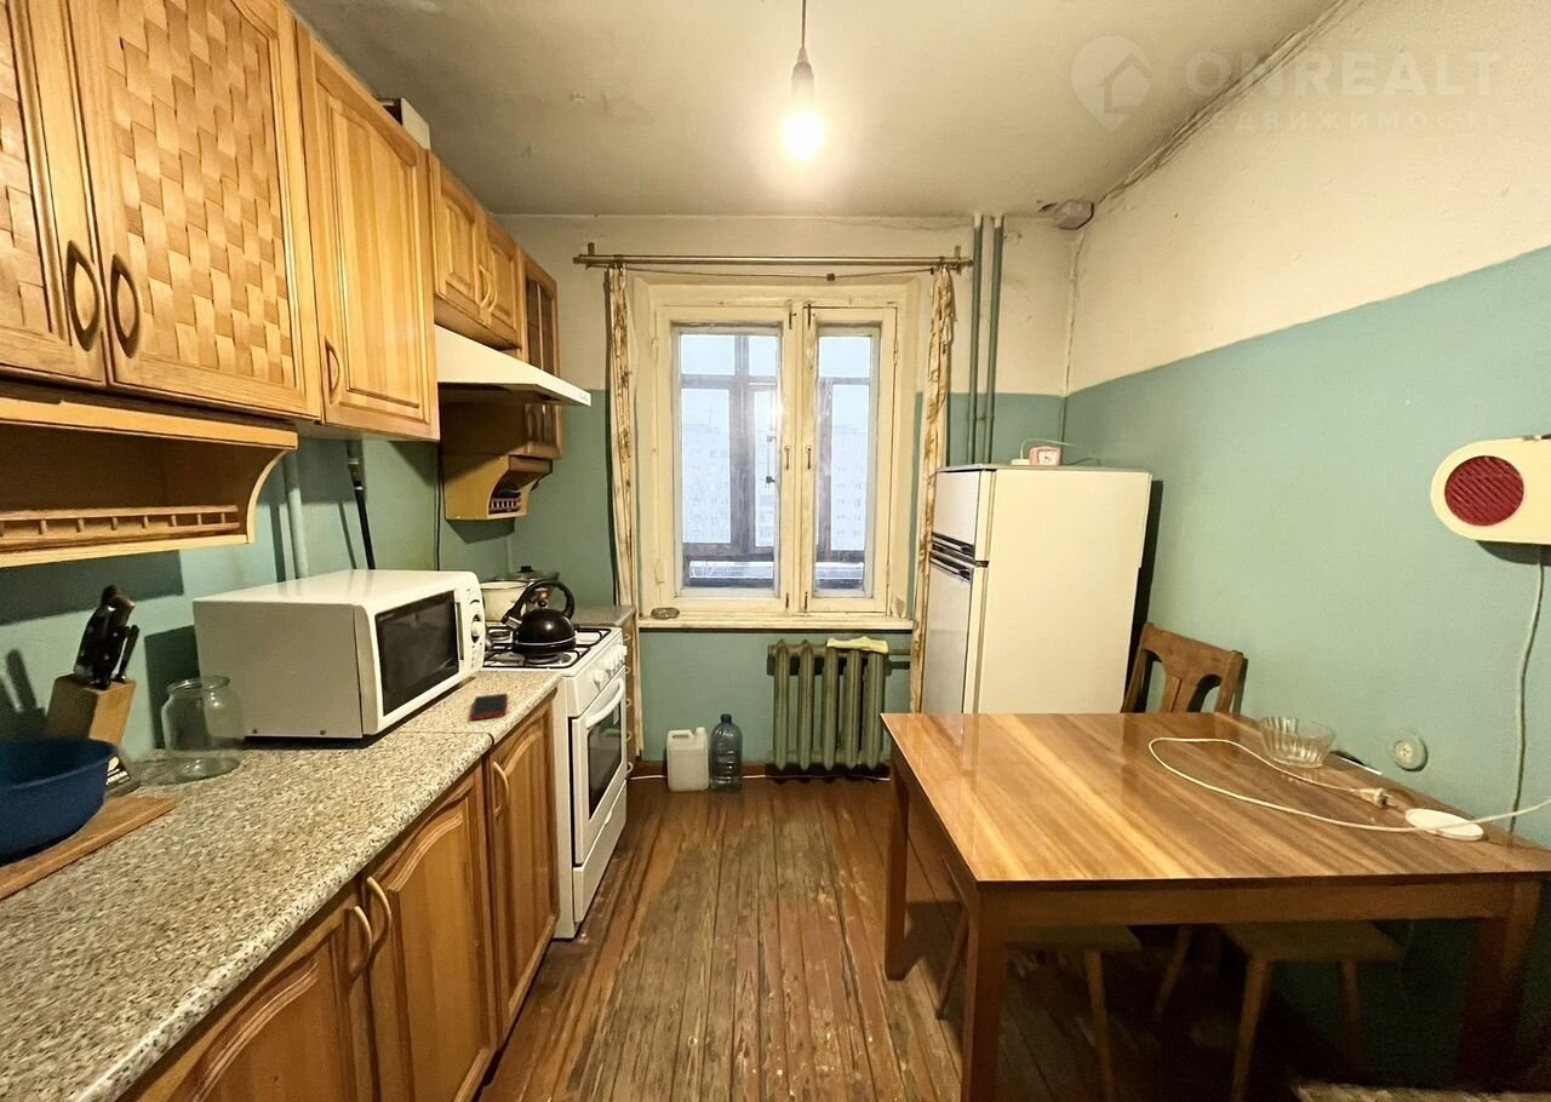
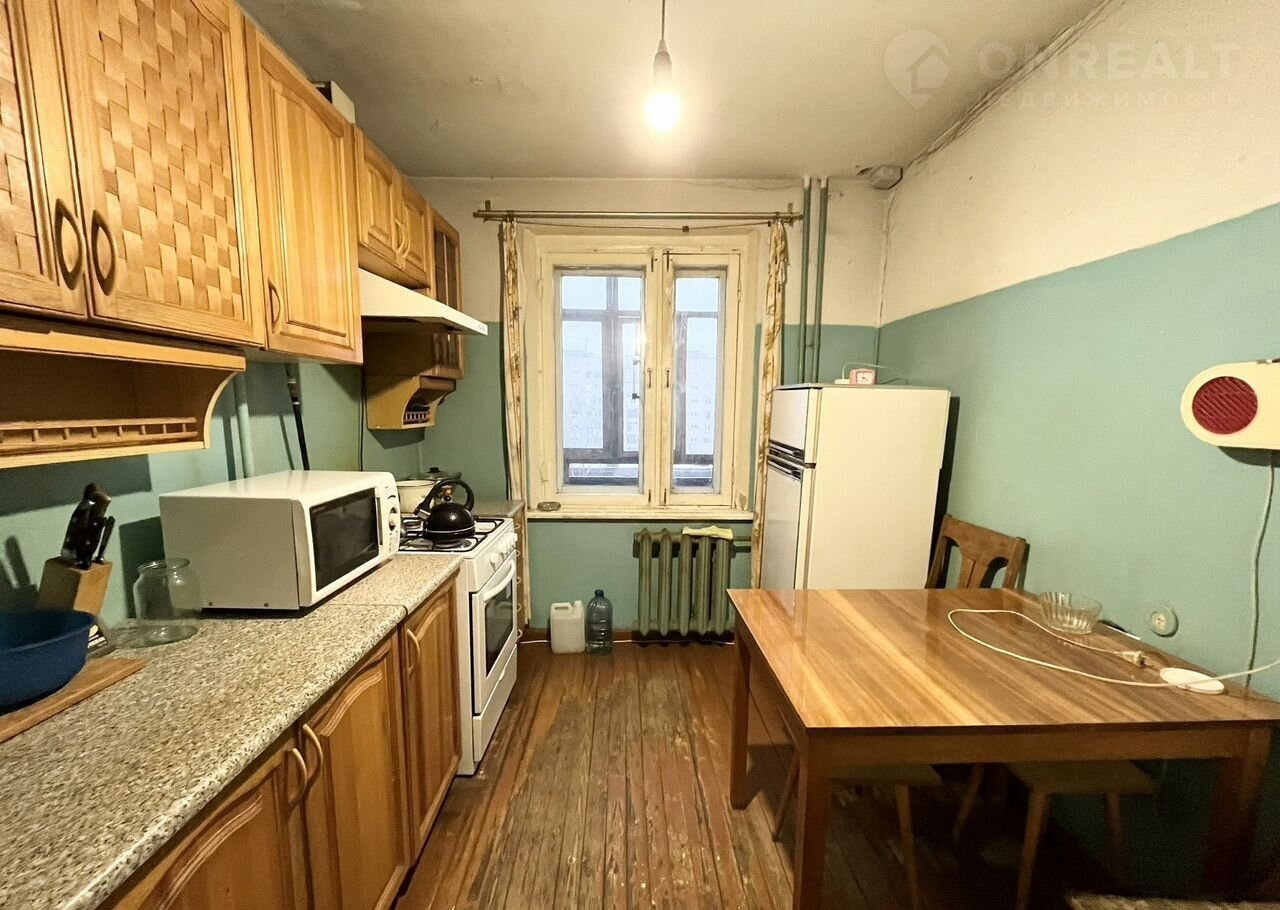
- cell phone [470,693,509,721]
